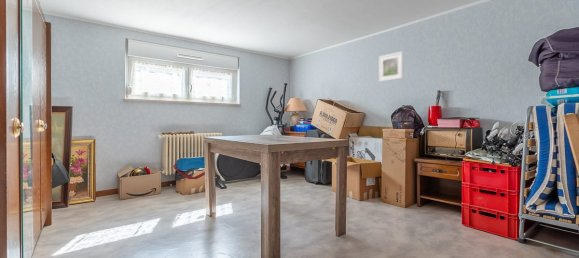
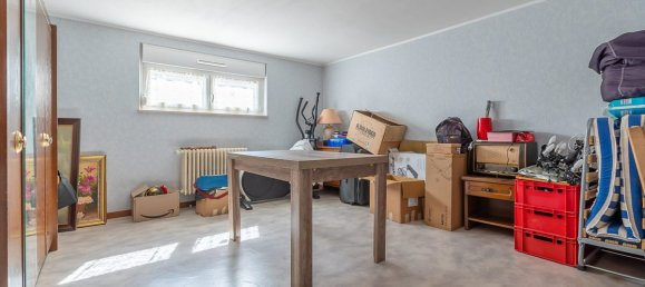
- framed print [378,51,404,83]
